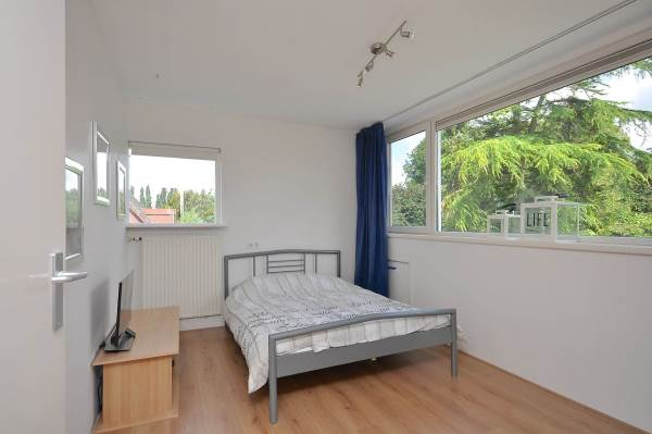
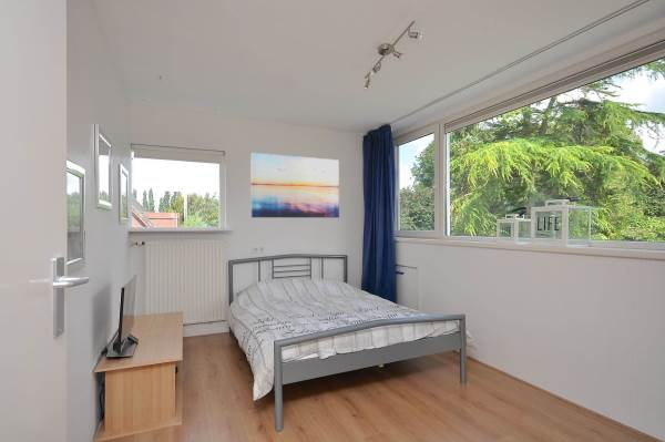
+ wall art [250,152,340,219]
